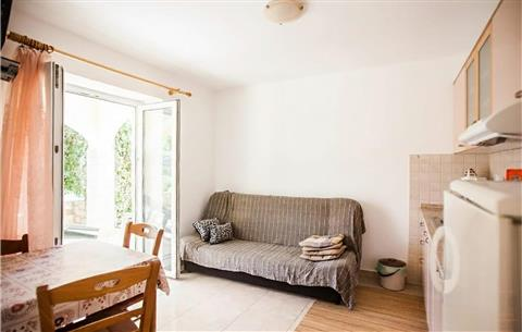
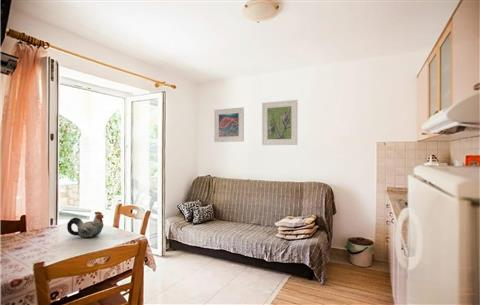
+ chicken figurine [66,211,105,238]
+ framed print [261,99,299,146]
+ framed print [213,106,245,143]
